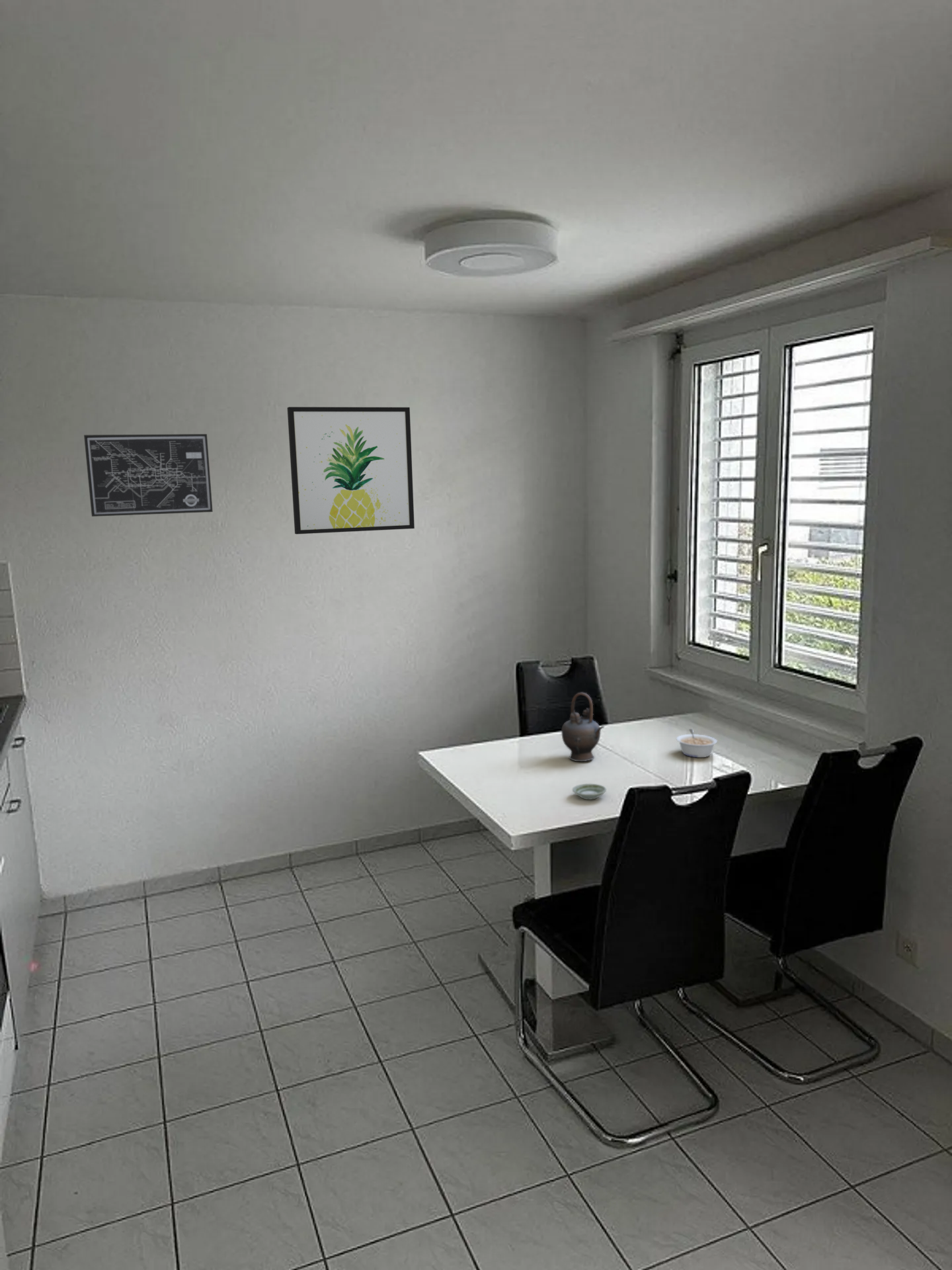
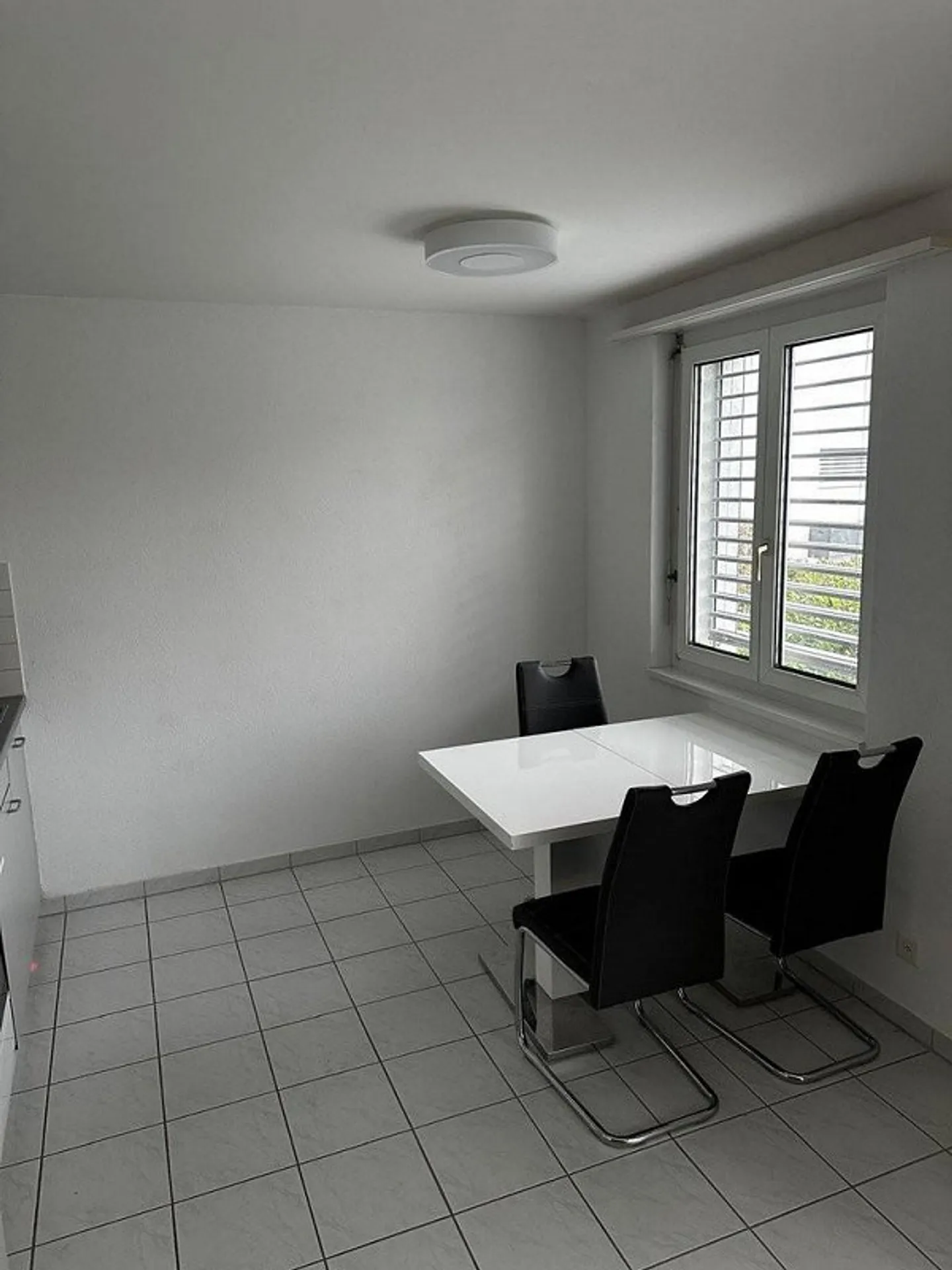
- wall art [83,433,214,517]
- legume [676,728,718,758]
- teapot [561,692,605,762]
- saucer [572,783,607,800]
- wall art [287,406,415,535]
